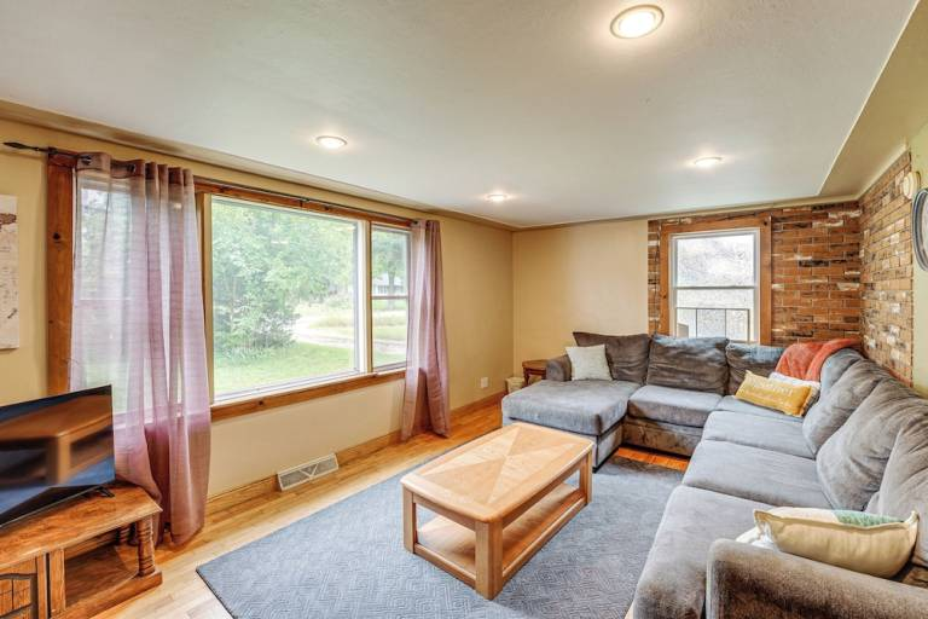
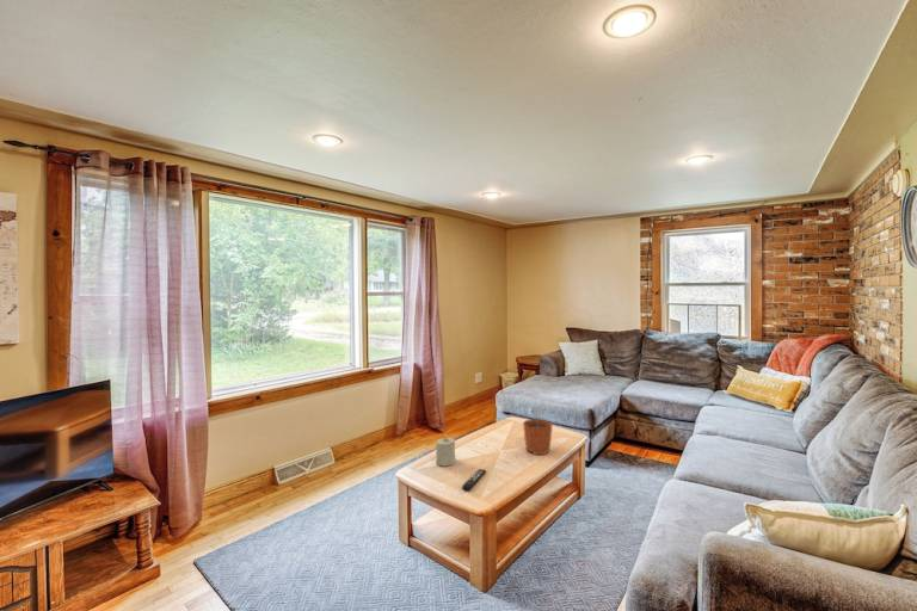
+ candle [435,436,456,468]
+ remote control [461,468,487,492]
+ plant pot [522,407,554,456]
